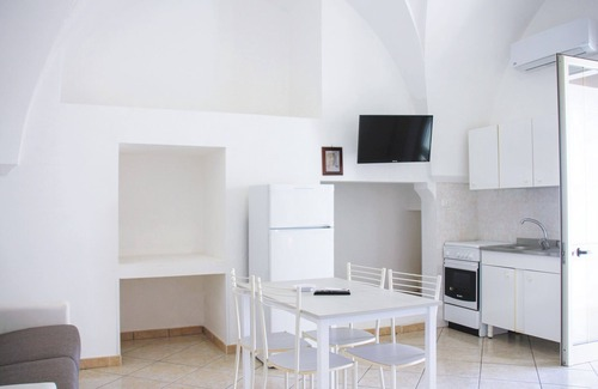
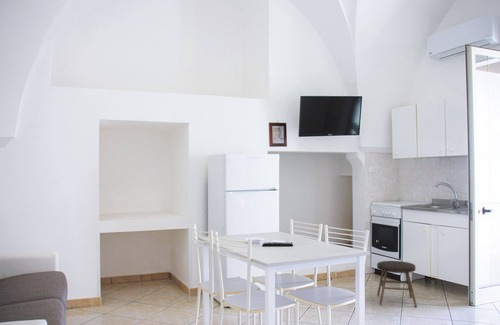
+ stool [376,260,418,308]
